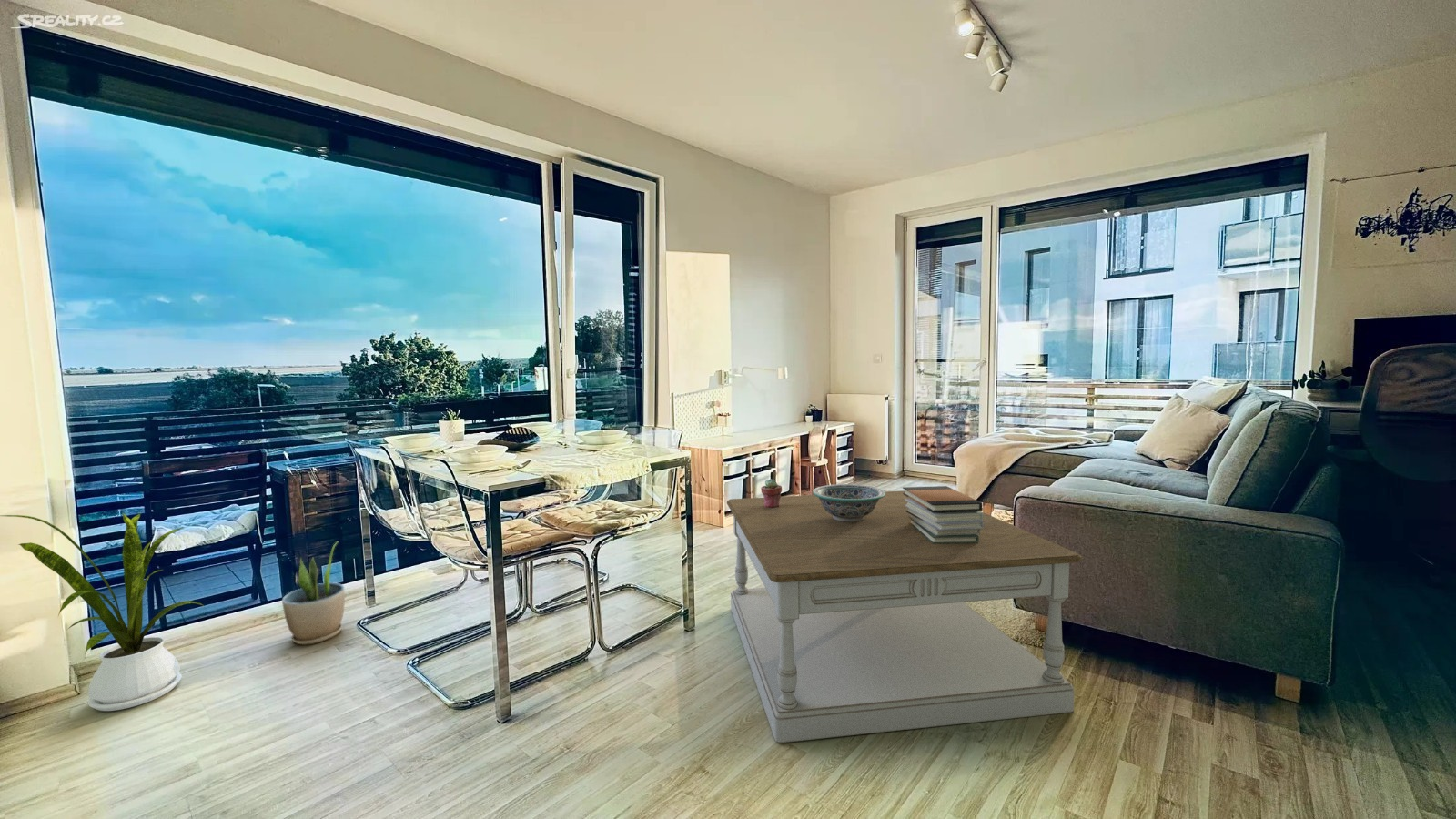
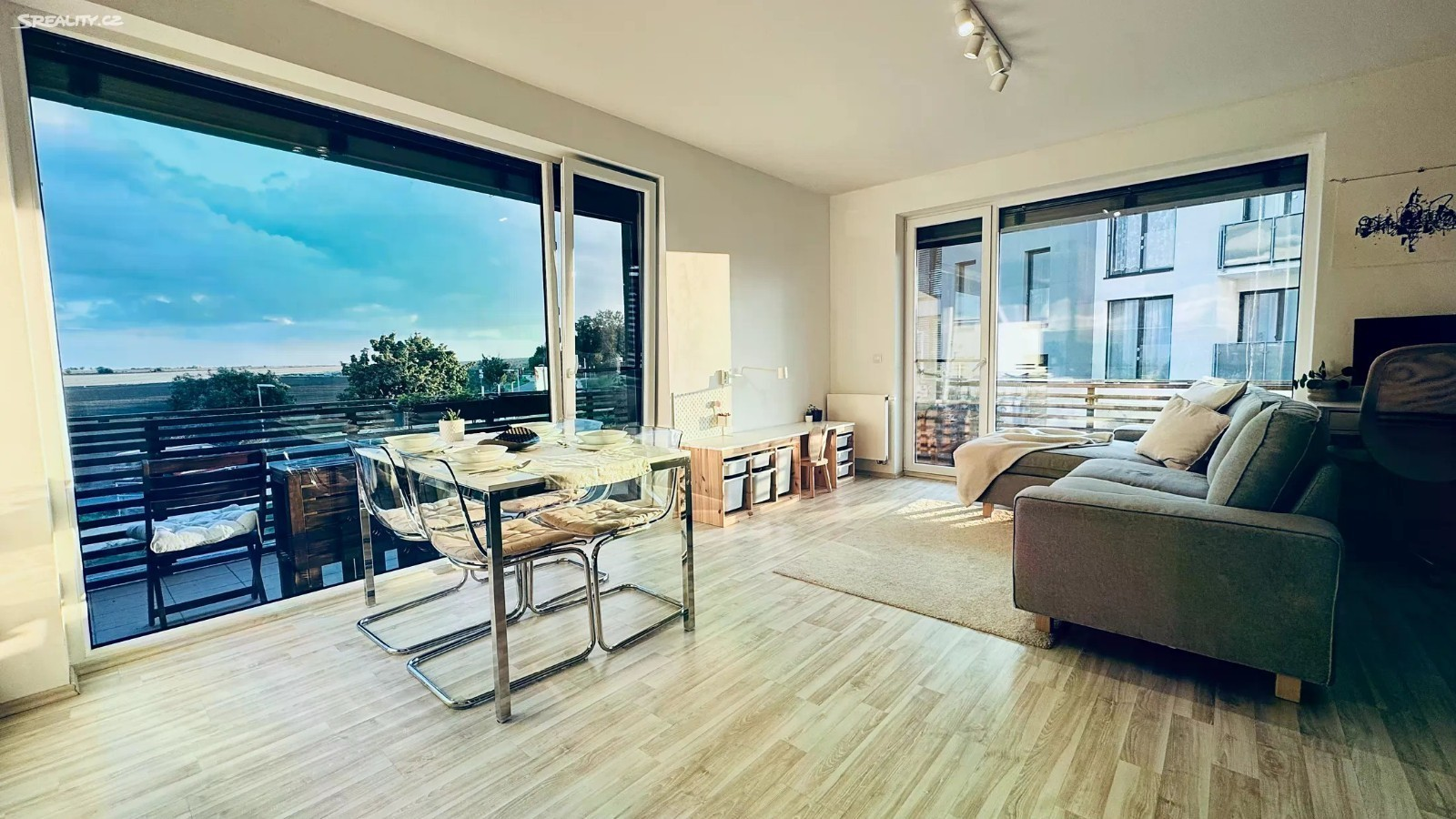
- decorative bowl [812,483,885,522]
- potted succulent [760,478,783,508]
- book stack [902,485,984,543]
- house plant [0,511,206,712]
- potted plant [281,541,346,646]
- coffee table [726,490,1083,743]
